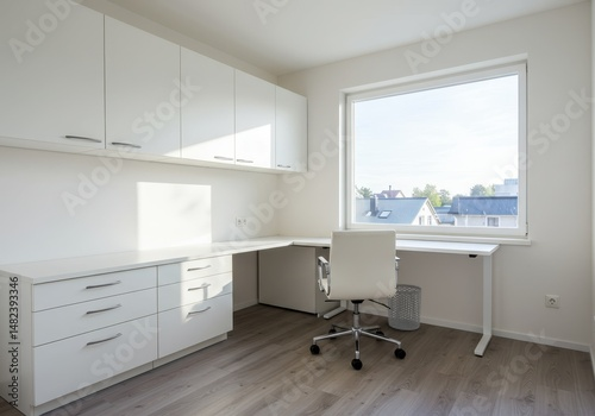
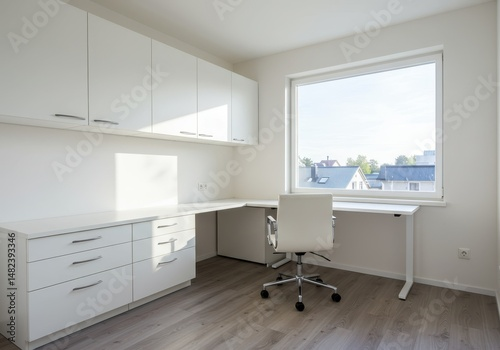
- waste bin [387,283,422,332]
